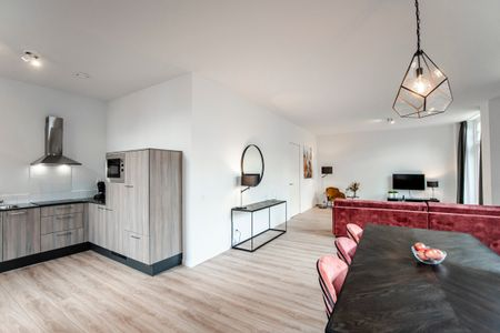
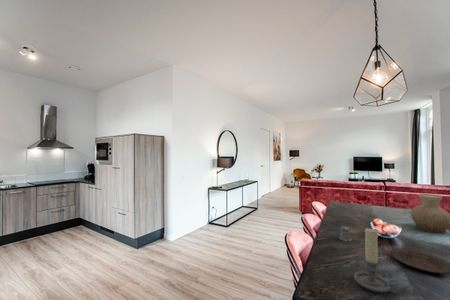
+ plate [390,247,450,275]
+ pepper shaker [338,225,356,243]
+ vase [410,193,450,234]
+ candle holder [353,227,401,295]
